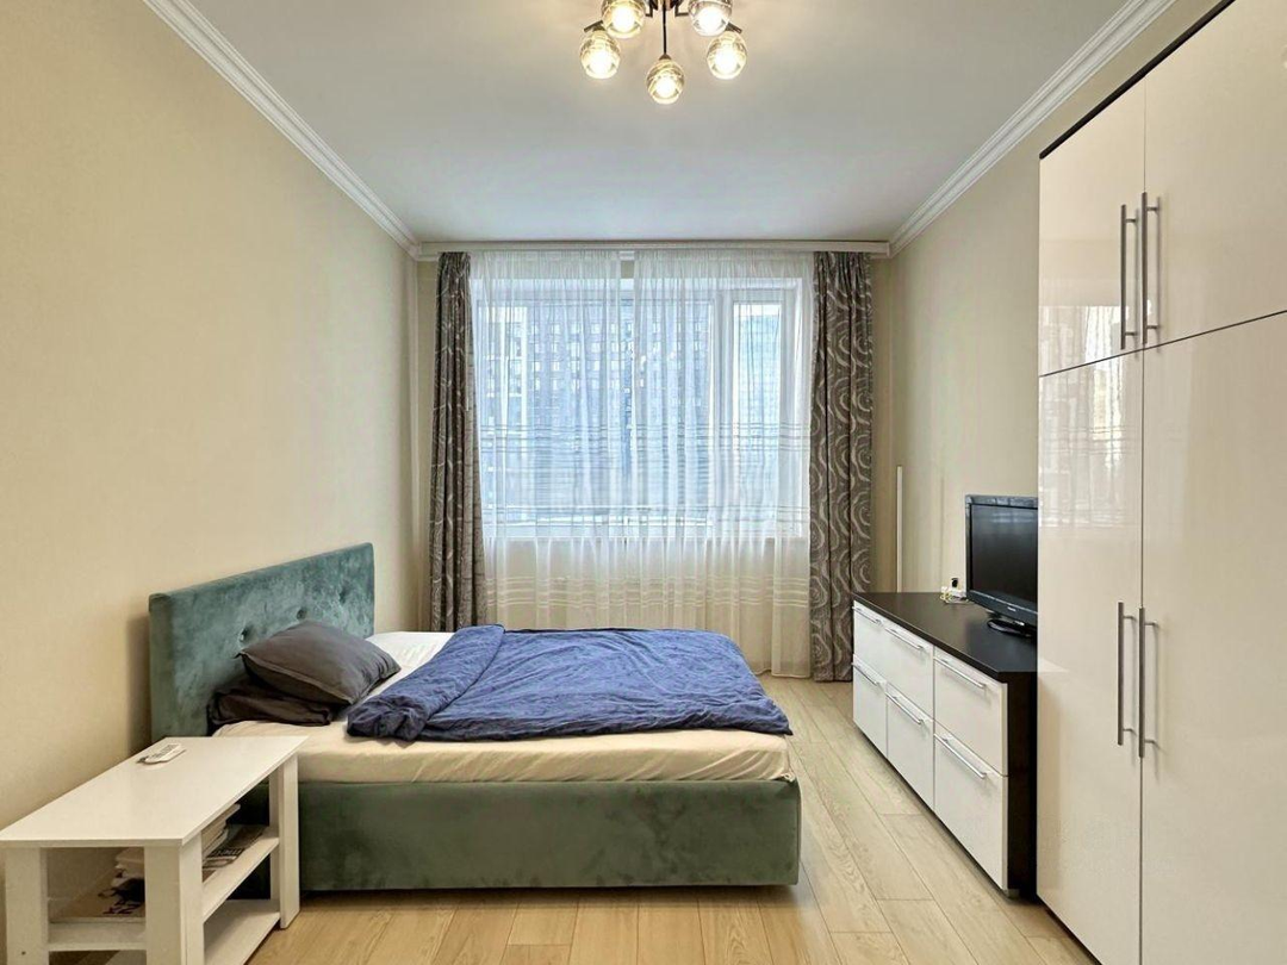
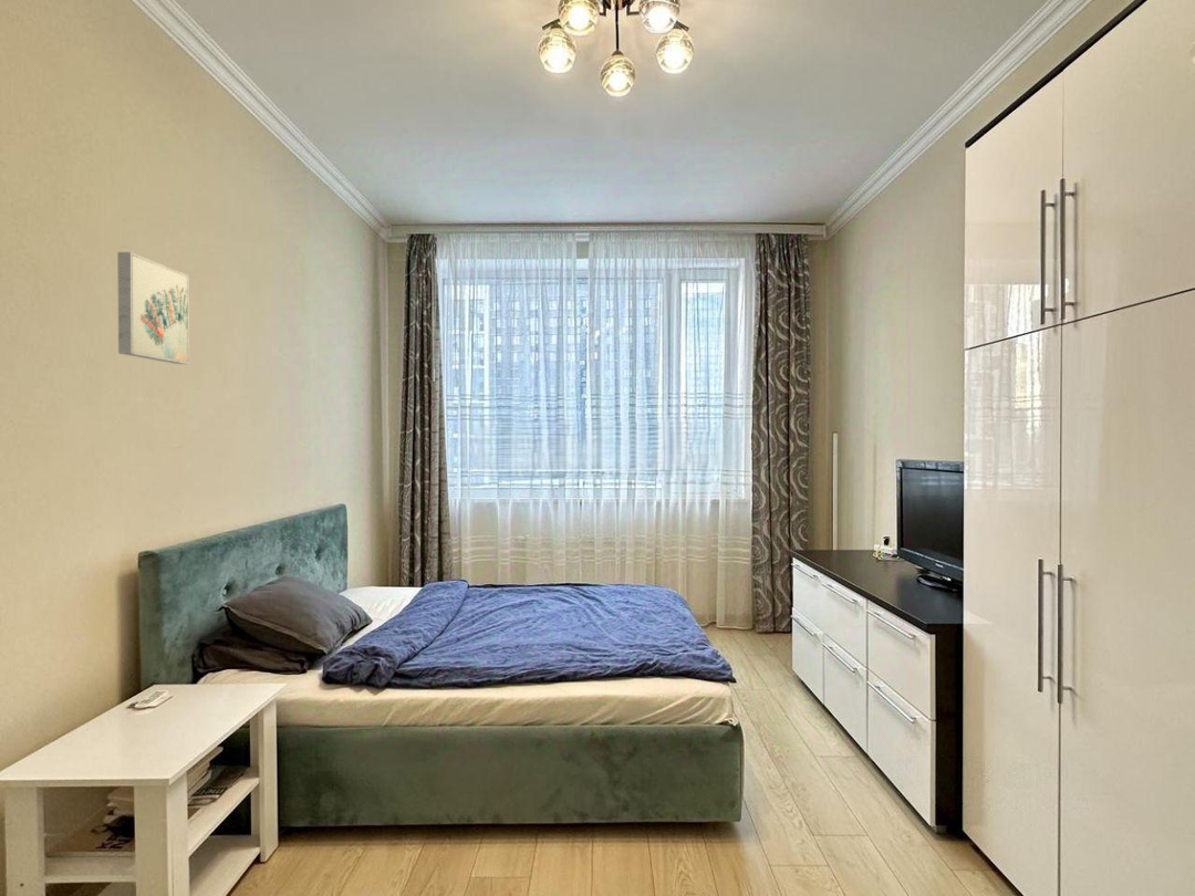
+ wall art [116,251,190,365]
